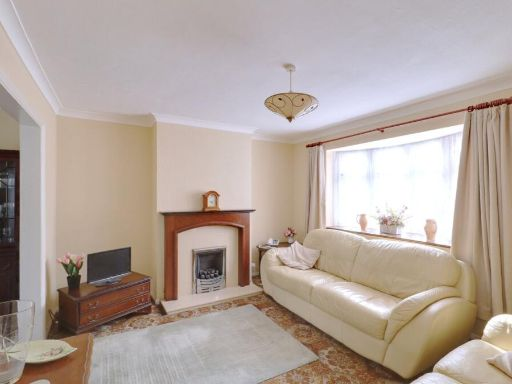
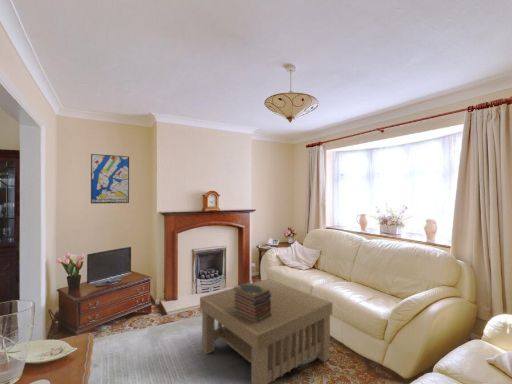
+ coffee table [199,278,333,384]
+ wall art [90,153,130,205]
+ book stack [232,281,272,324]
